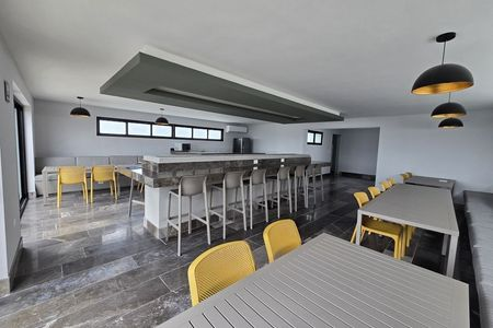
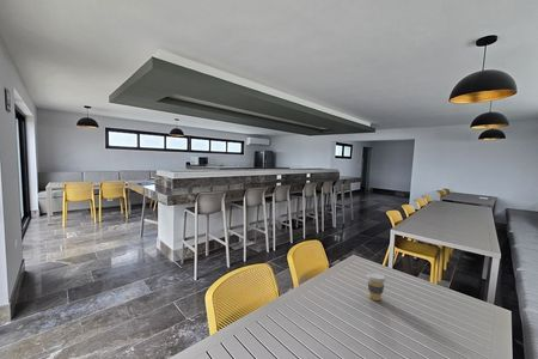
+ coffee cup [366,270,387,302]
